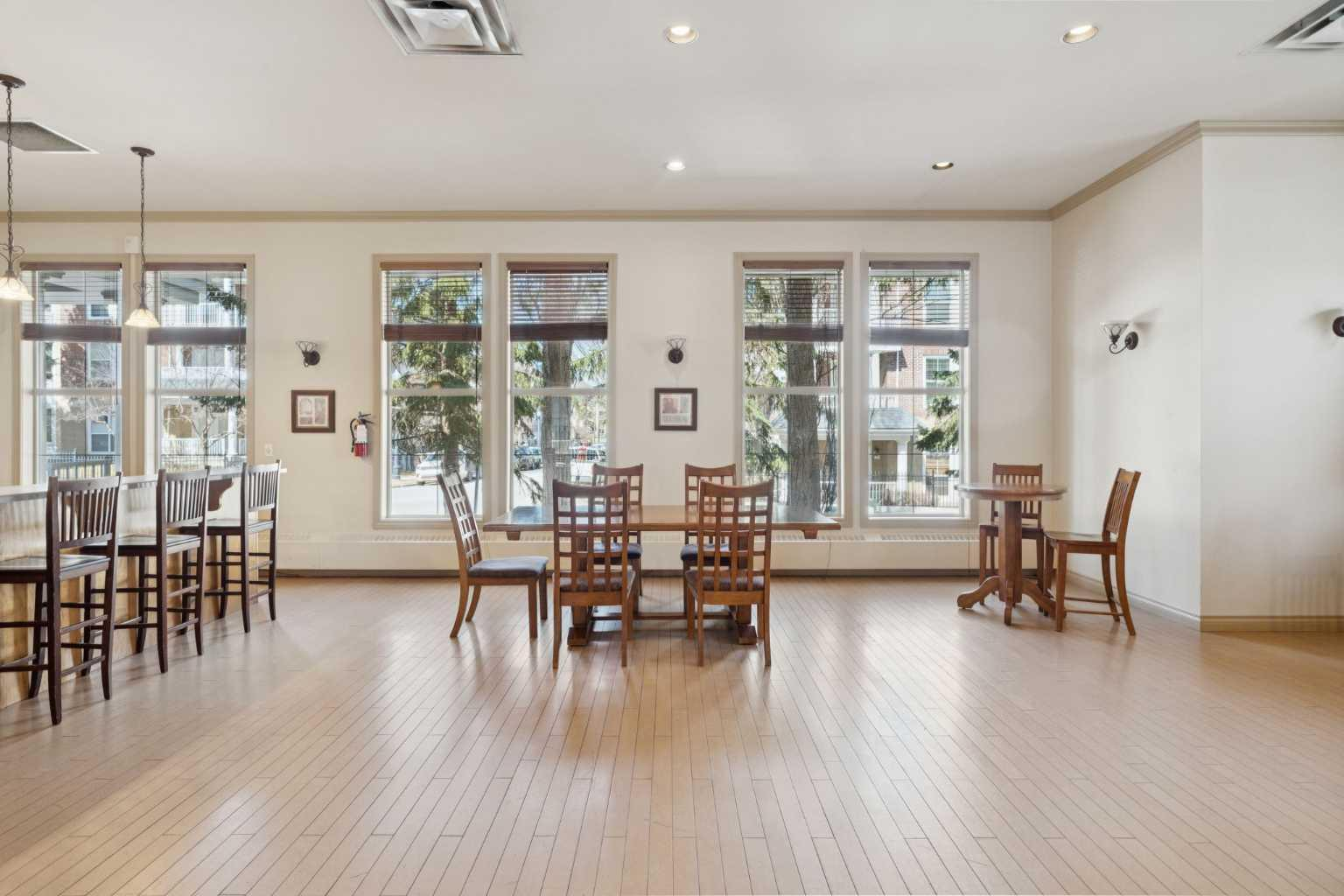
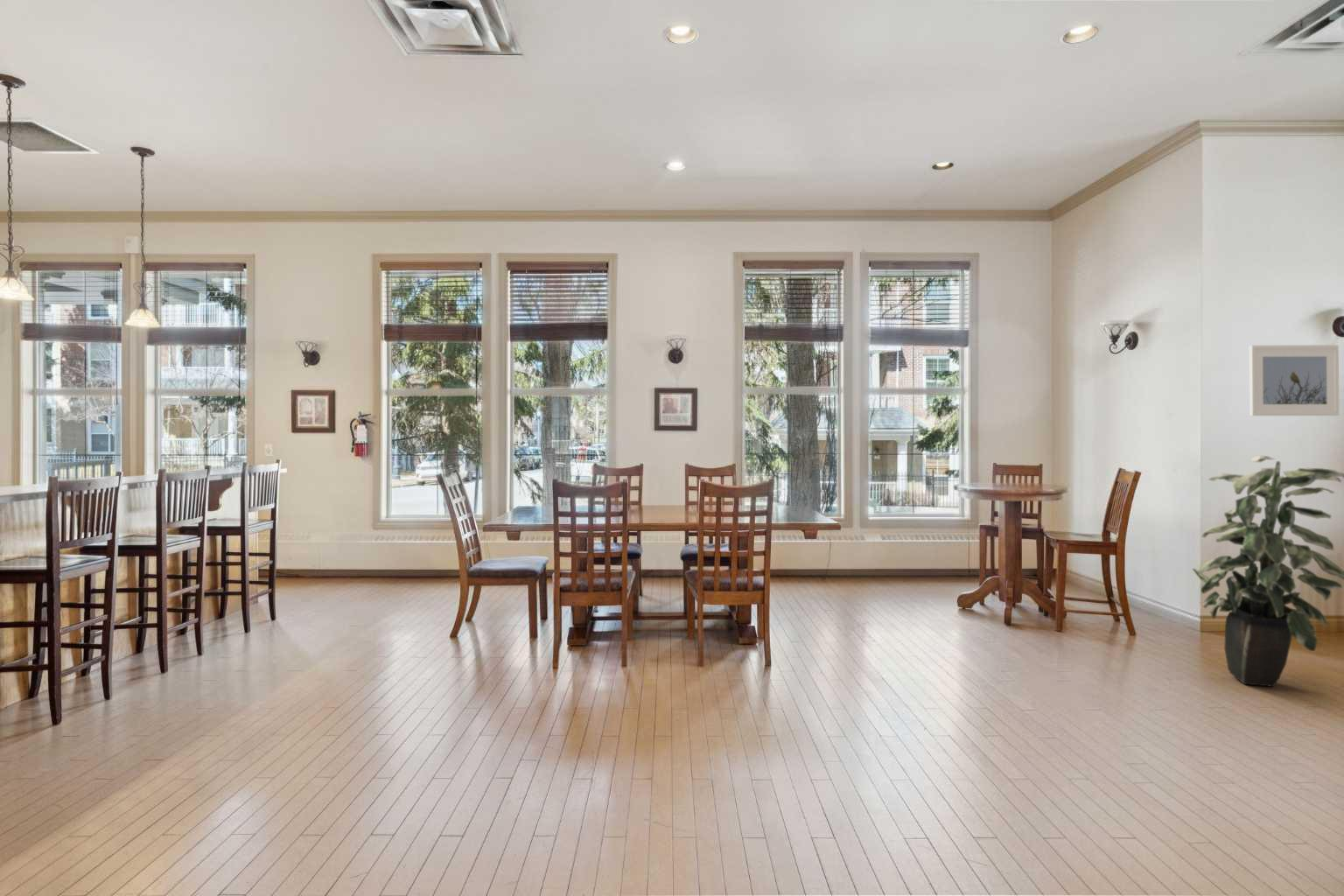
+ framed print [1249,344,1340,416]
+ indoor plant [1192,455,1344,688]
